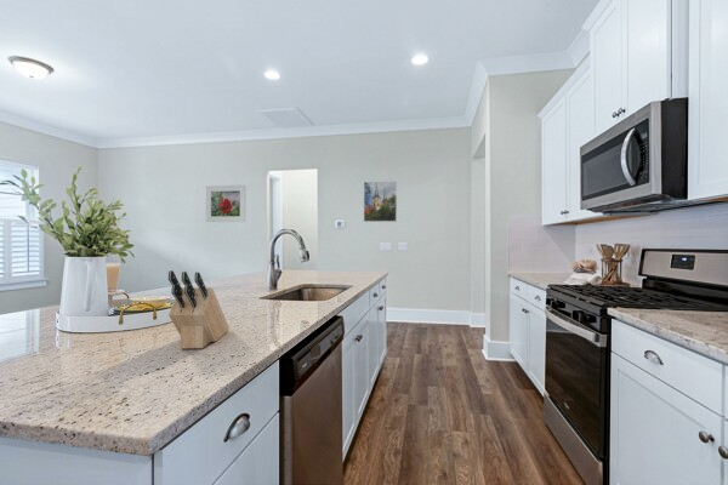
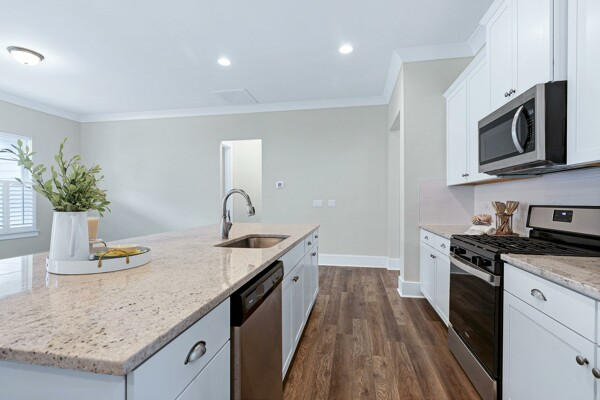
- knife block [167,269,231,350]
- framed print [363,179,398,223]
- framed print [205,184,248,223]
